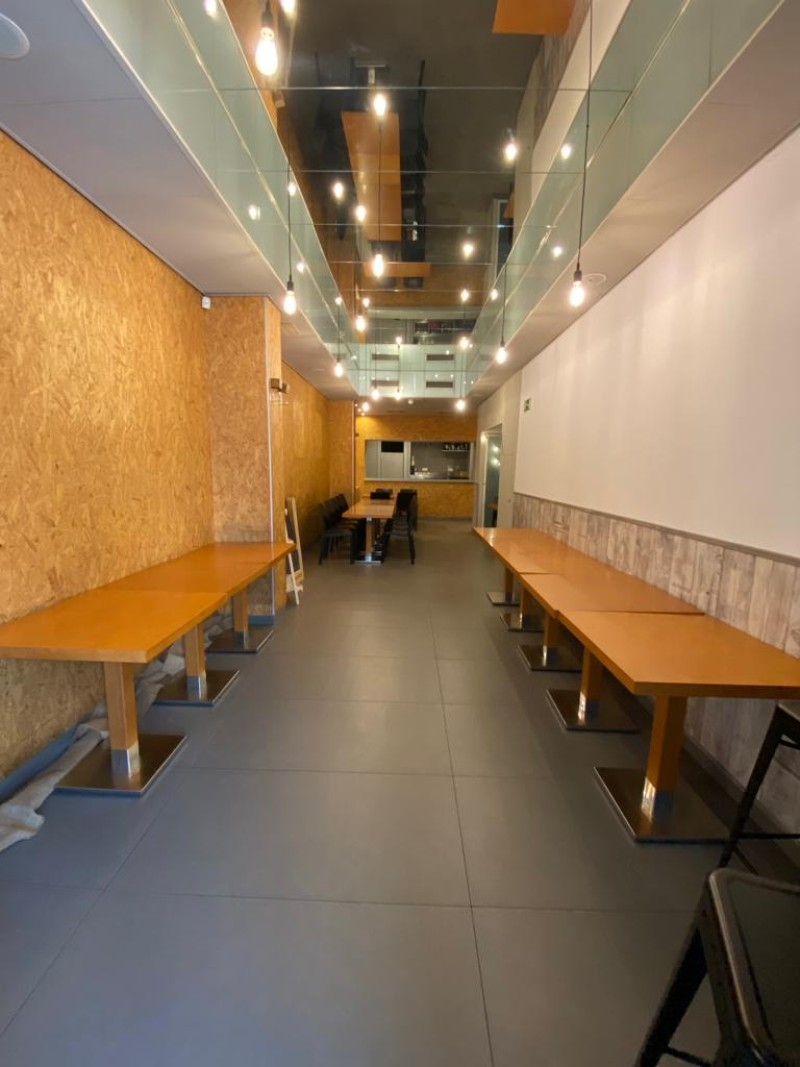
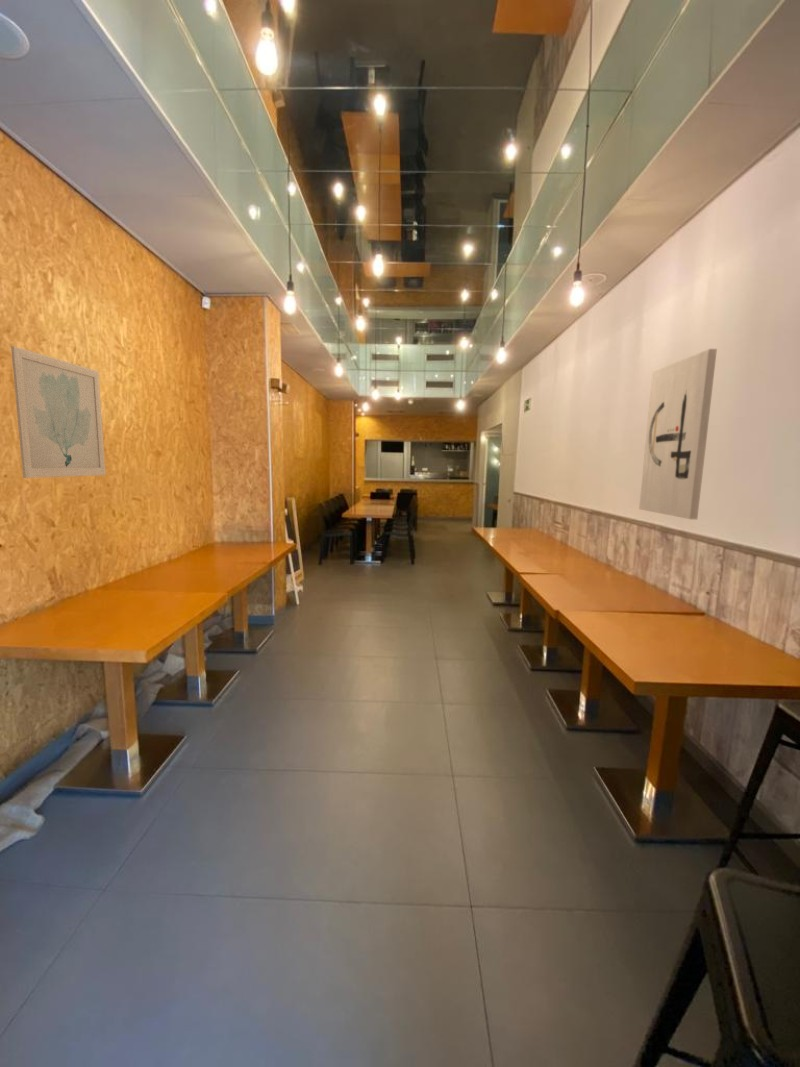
+ wall art [638,348,718,521]
+ wall art [10,345,106,479]
